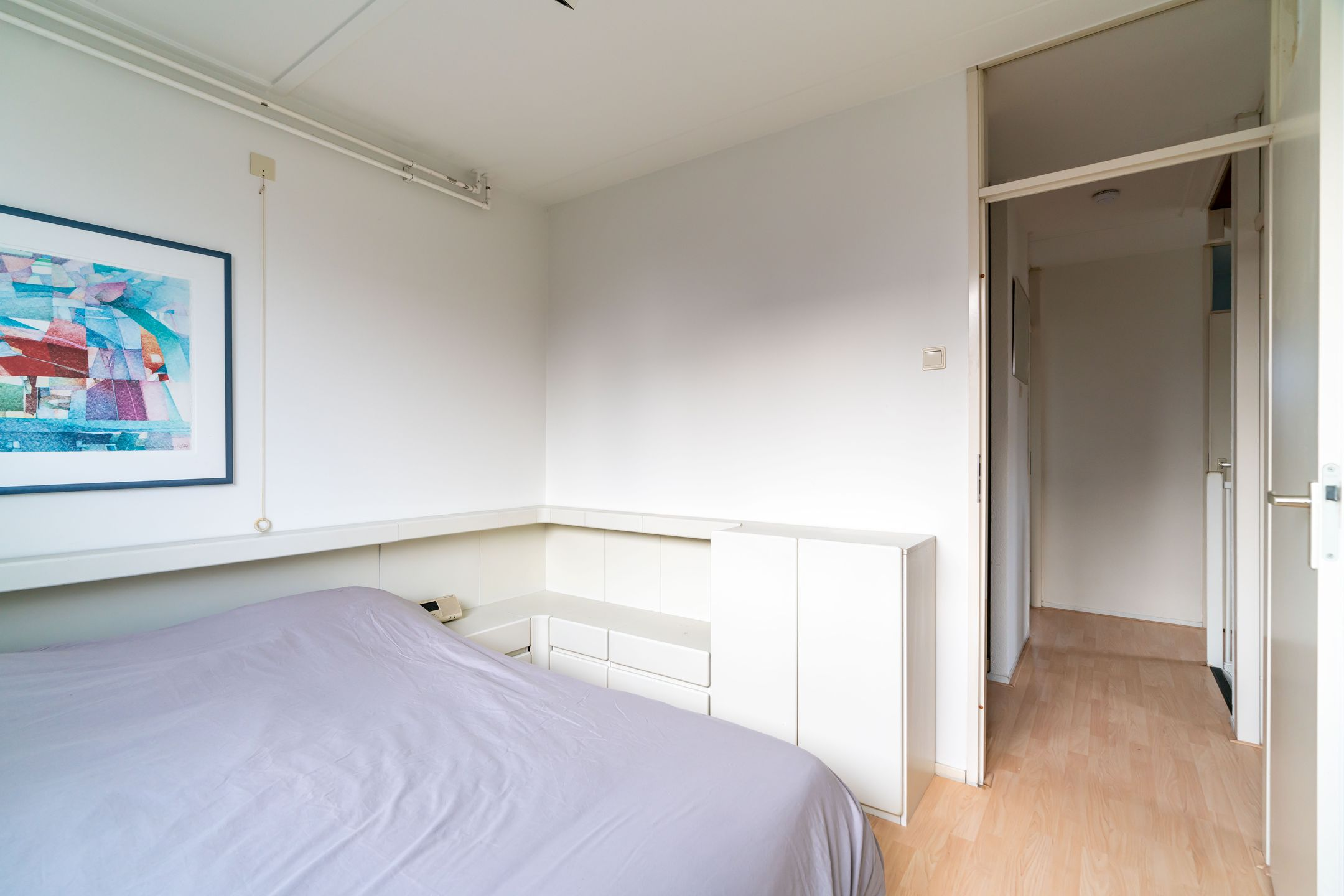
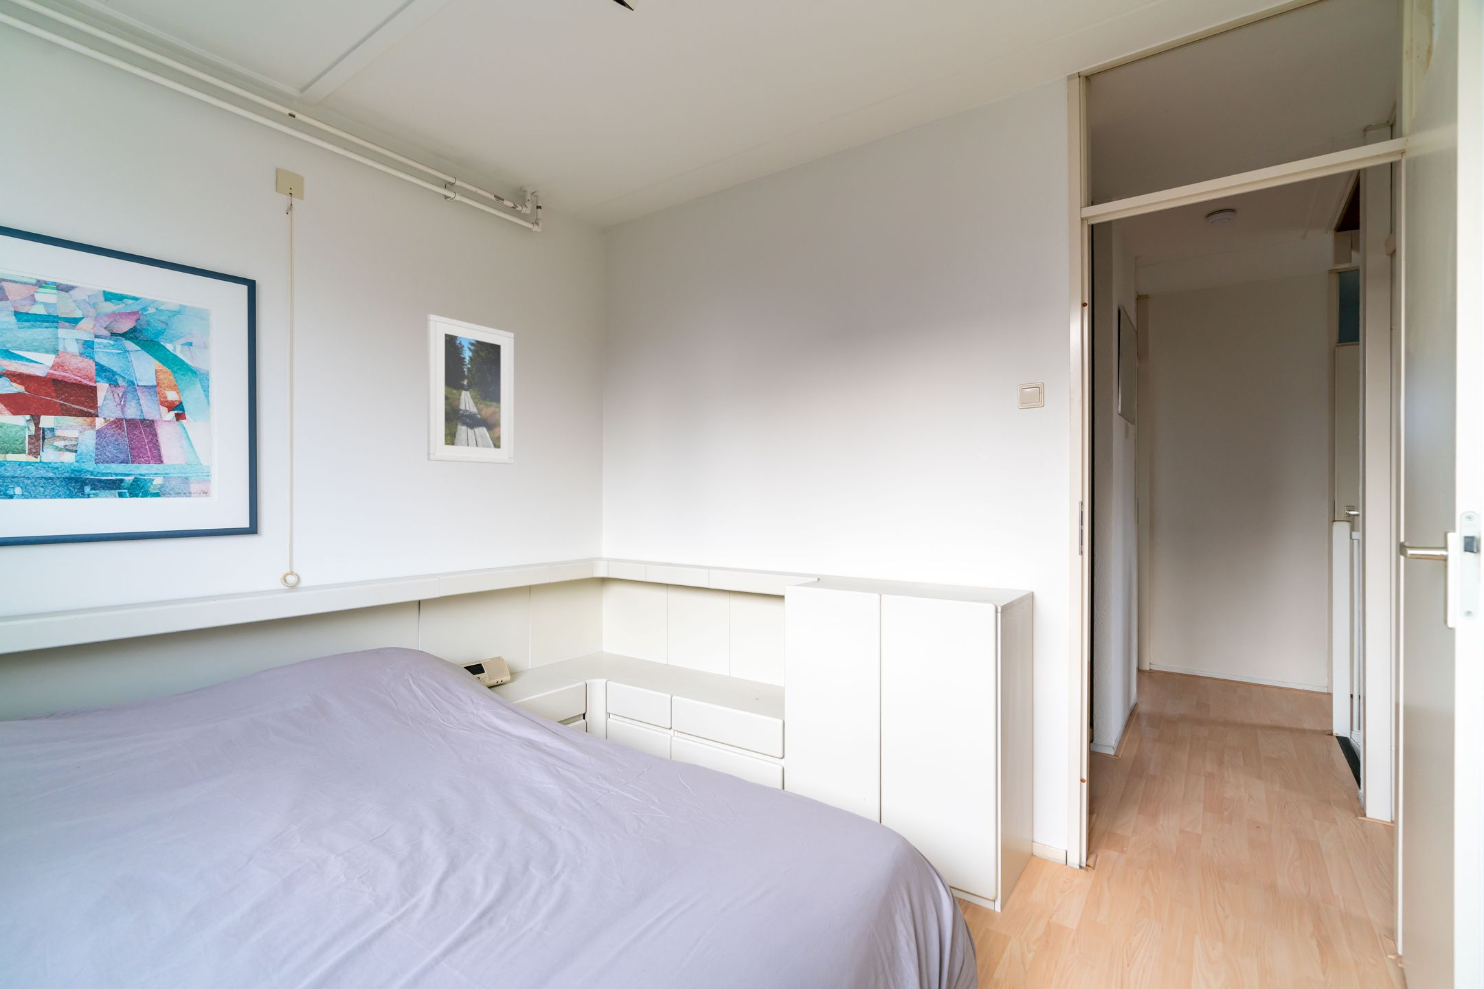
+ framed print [426,313,515,465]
